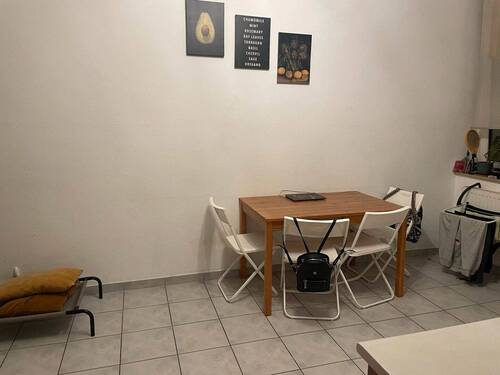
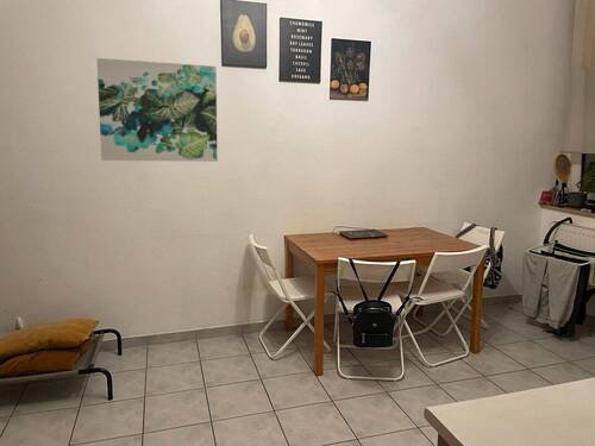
+ wall art [95,57,219,163]
